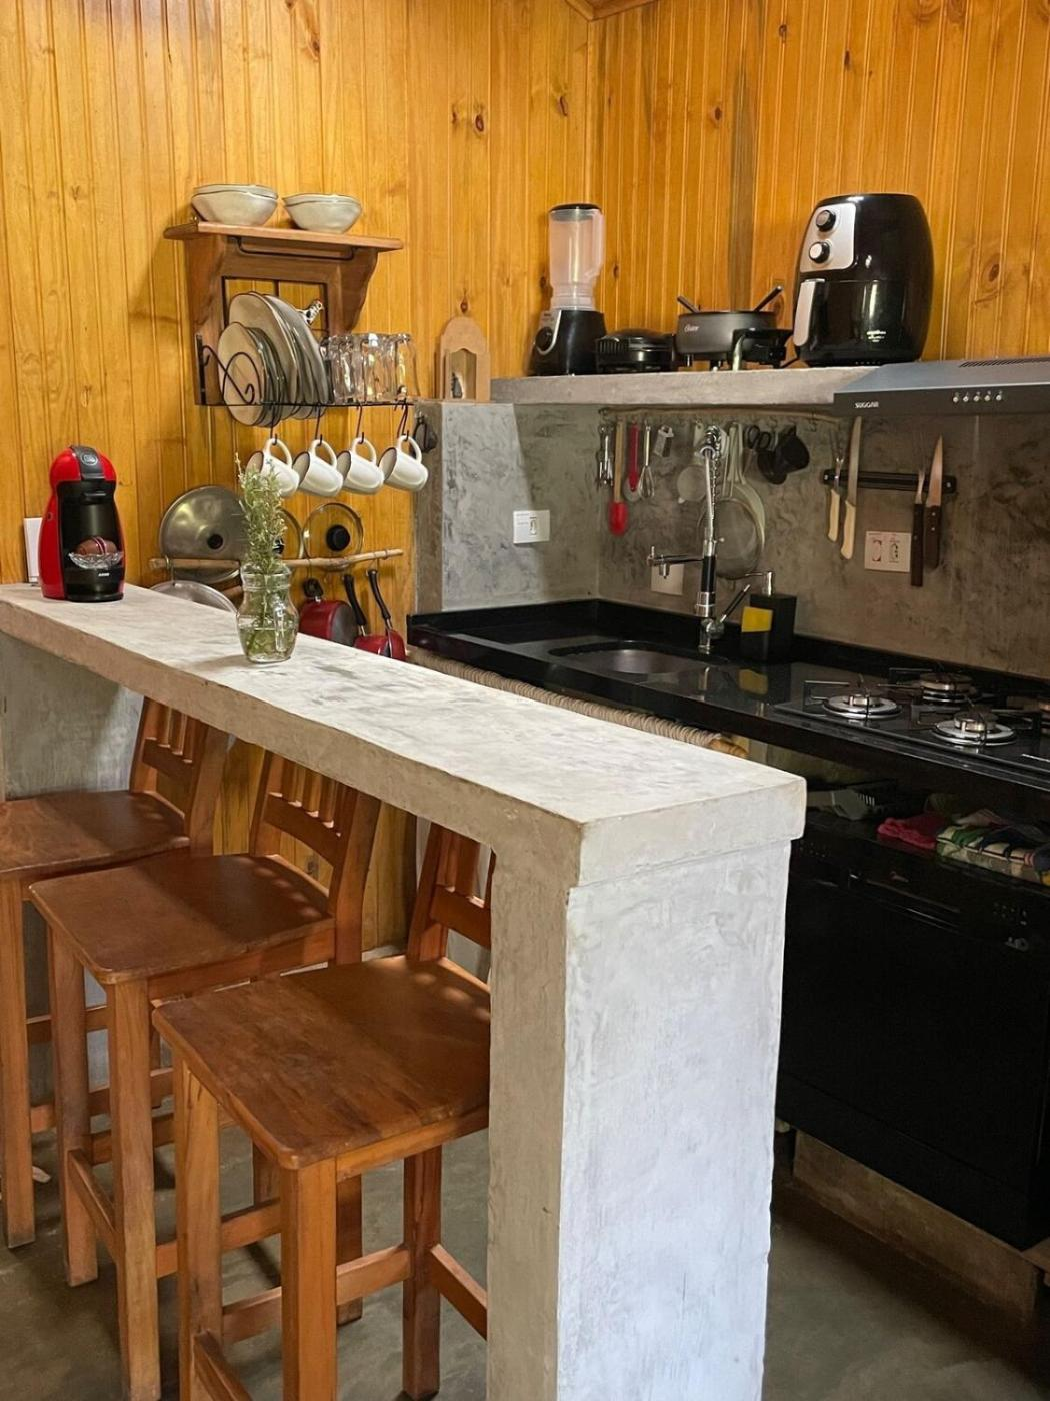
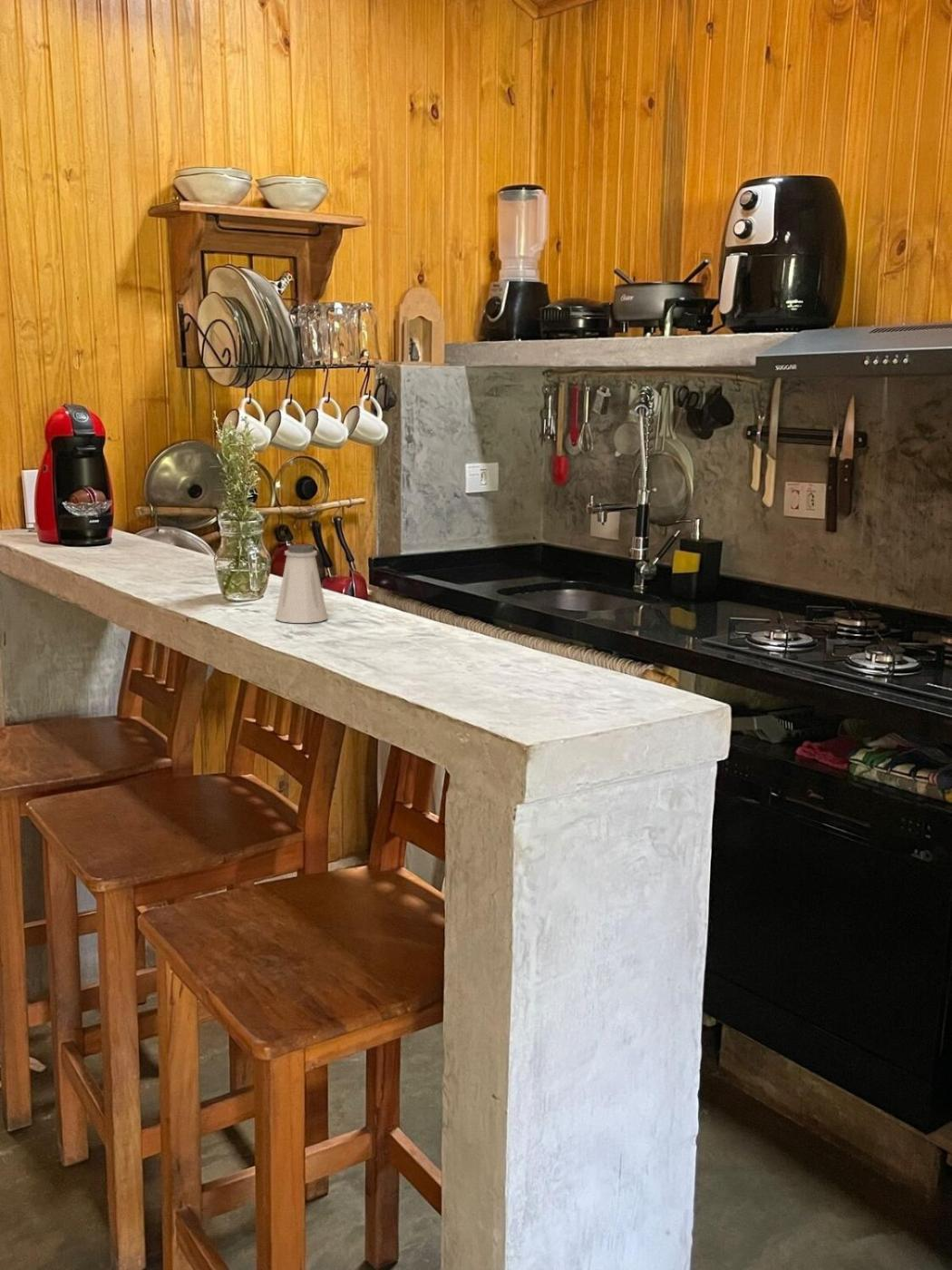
+ saltshaker [275,543,328,624]
